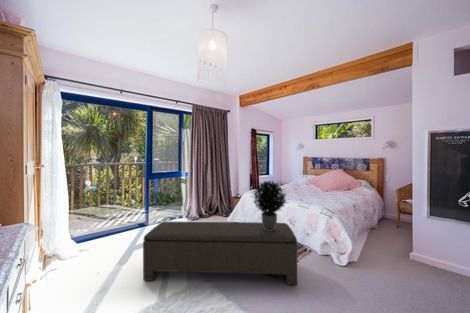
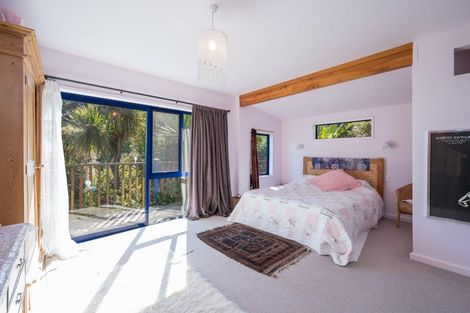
- potted plant [251,180,287,231]
- bench [142,221,298,286]
